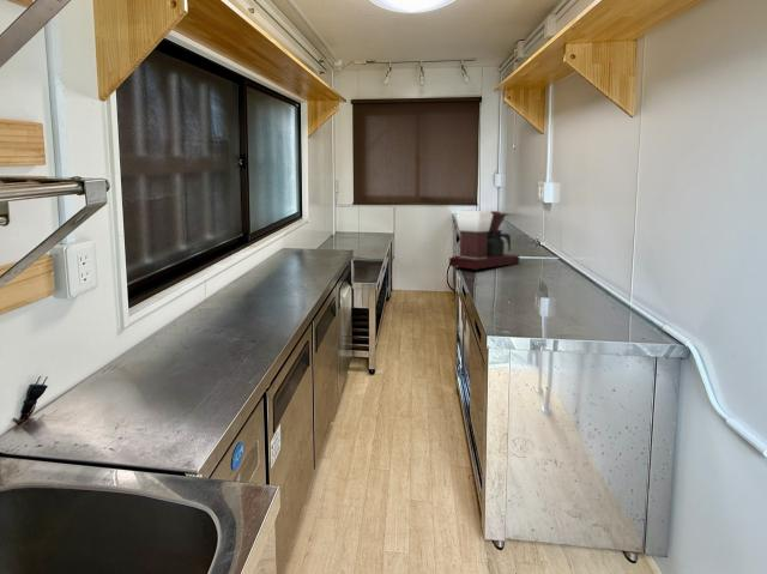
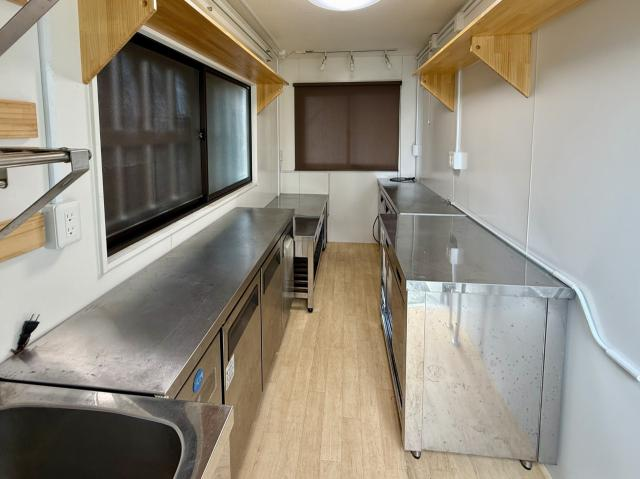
- coffee maker [448,210,520,271]
